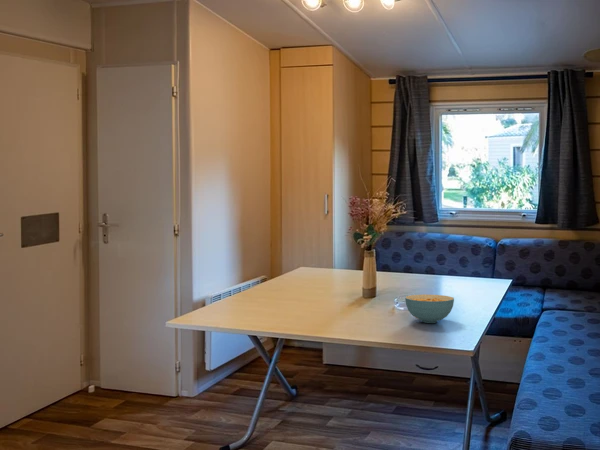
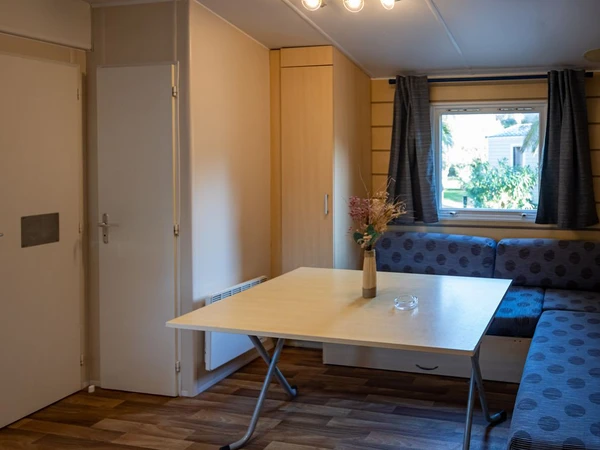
- cereal bowl [404,293,455,324]
